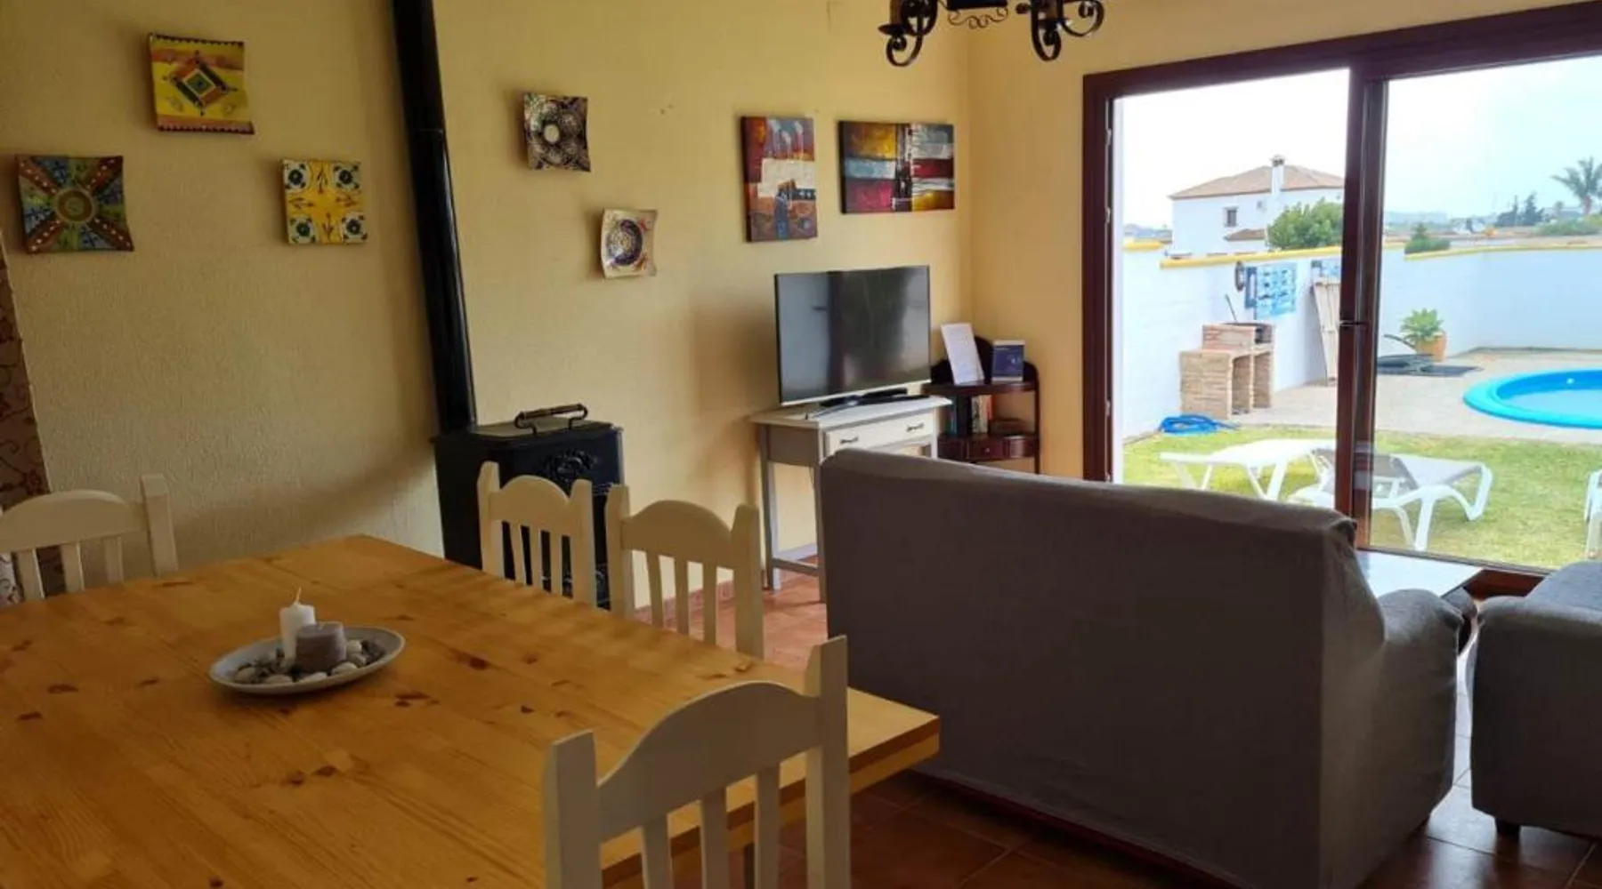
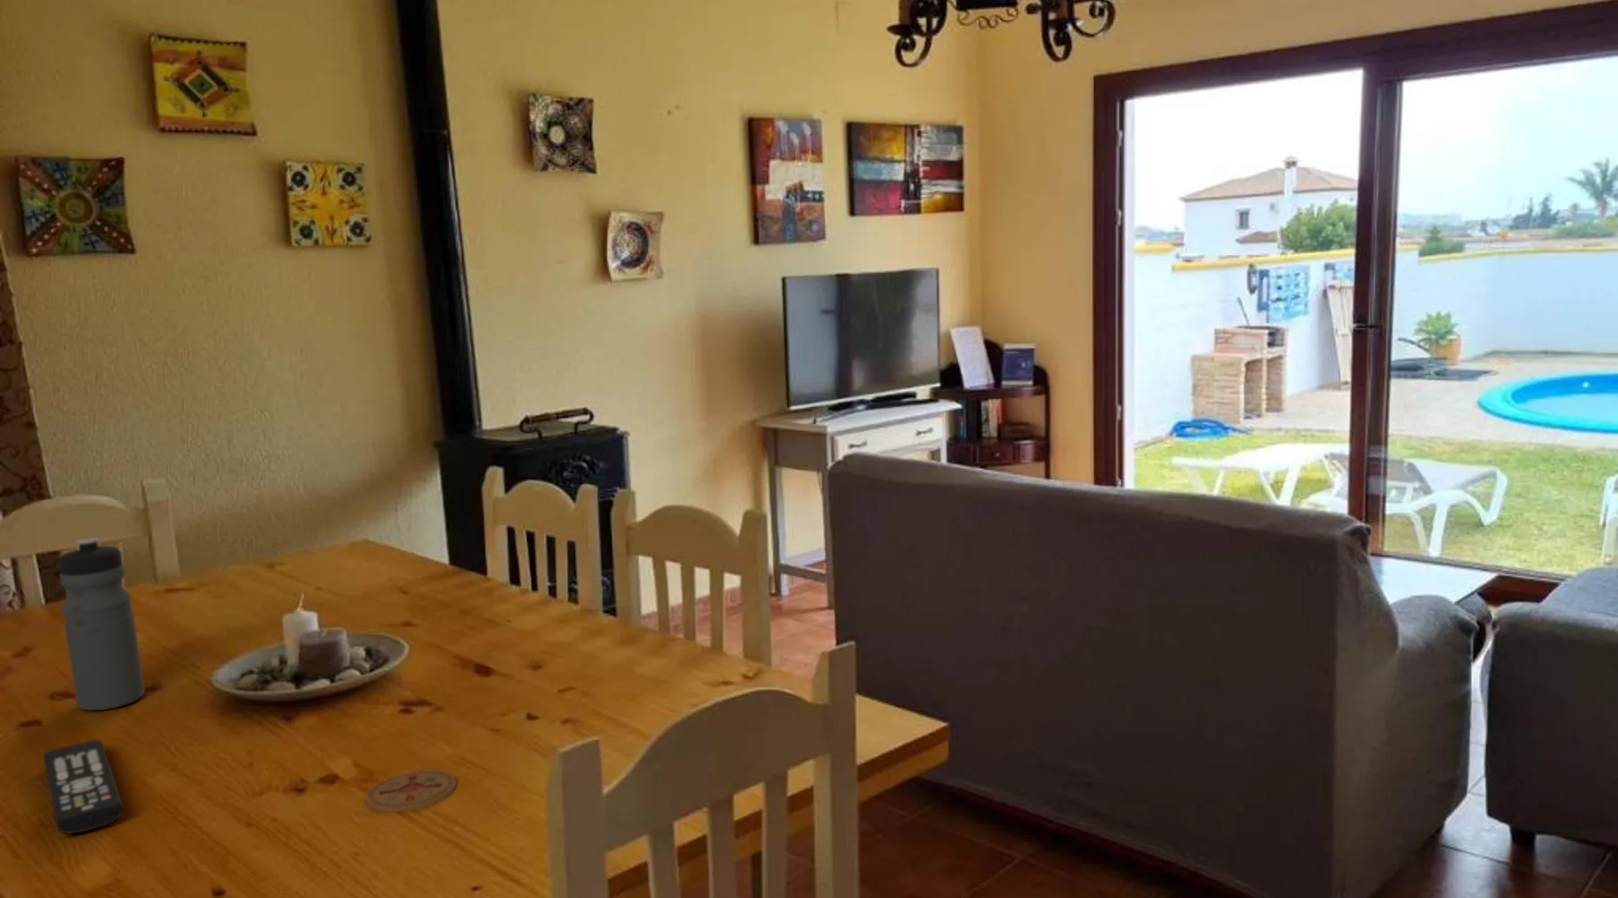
+ water bottle [58,537,146,711]
+ remote control [42,739,124,834]
+ coaster [365,770,457,813]
